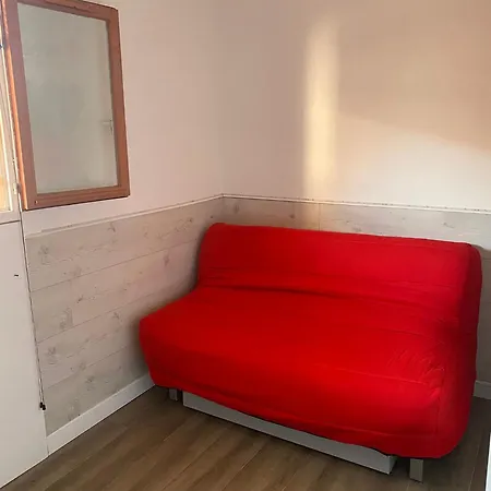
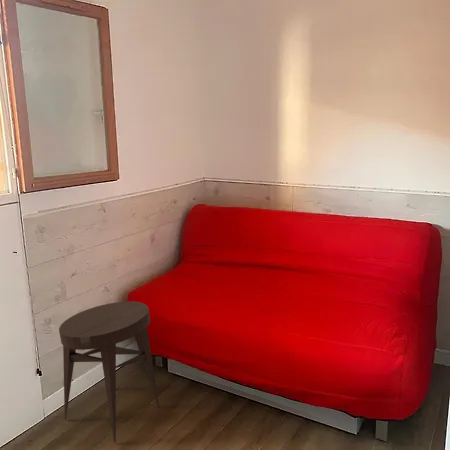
+ side table [58,301,160,444]
